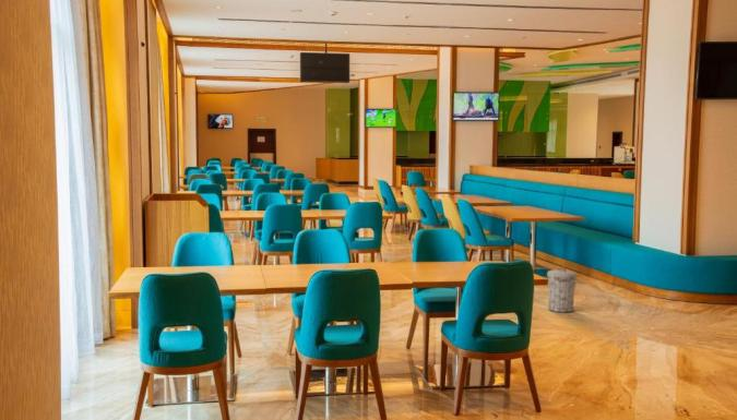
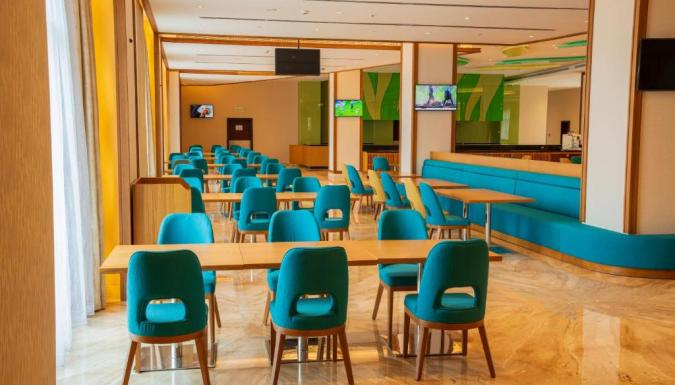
- trash can [546,267,578,313]
